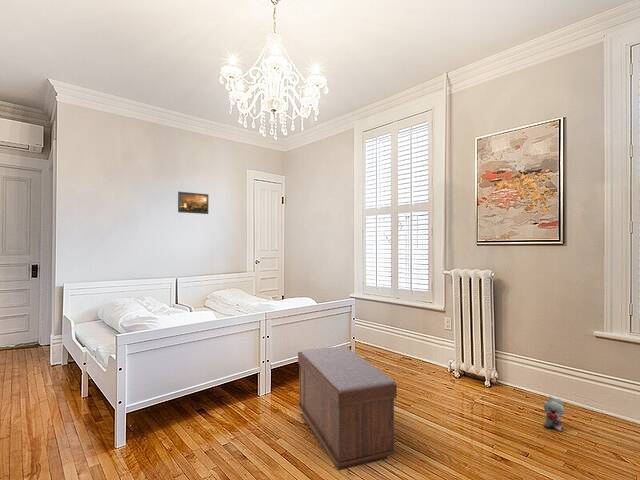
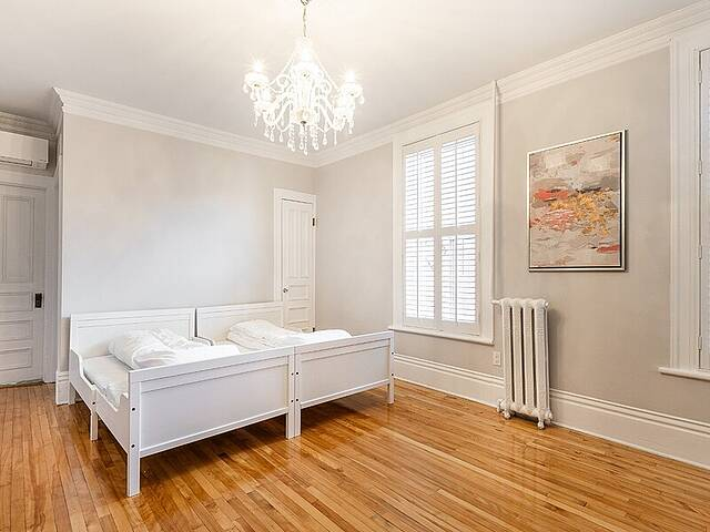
- bench [297,345,398,471]
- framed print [177,191,209,215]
- plush toy [542,395,565,432]
